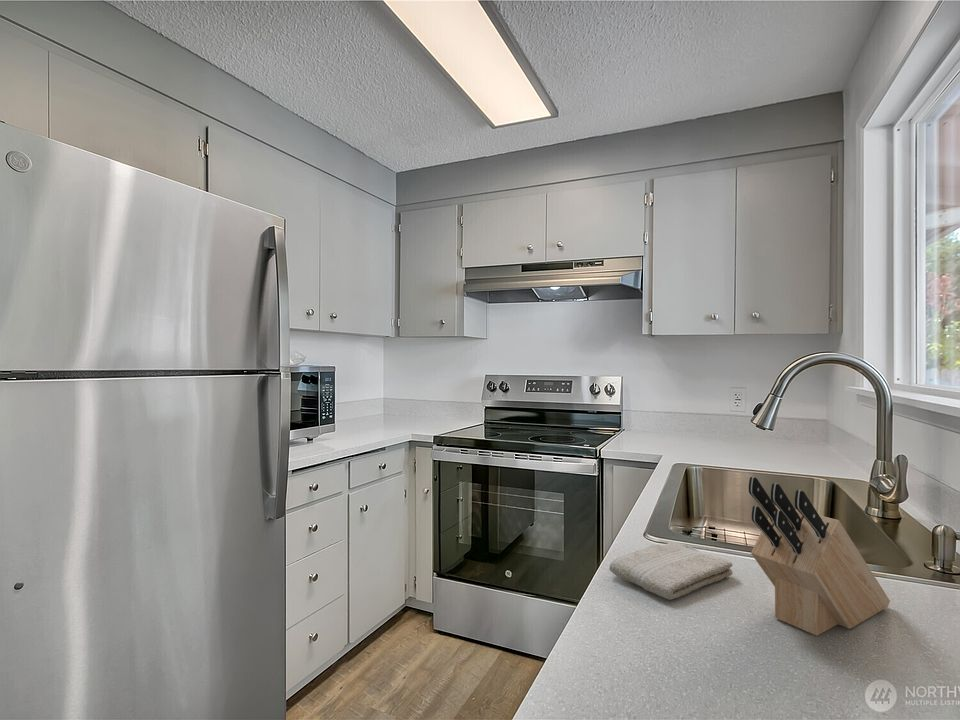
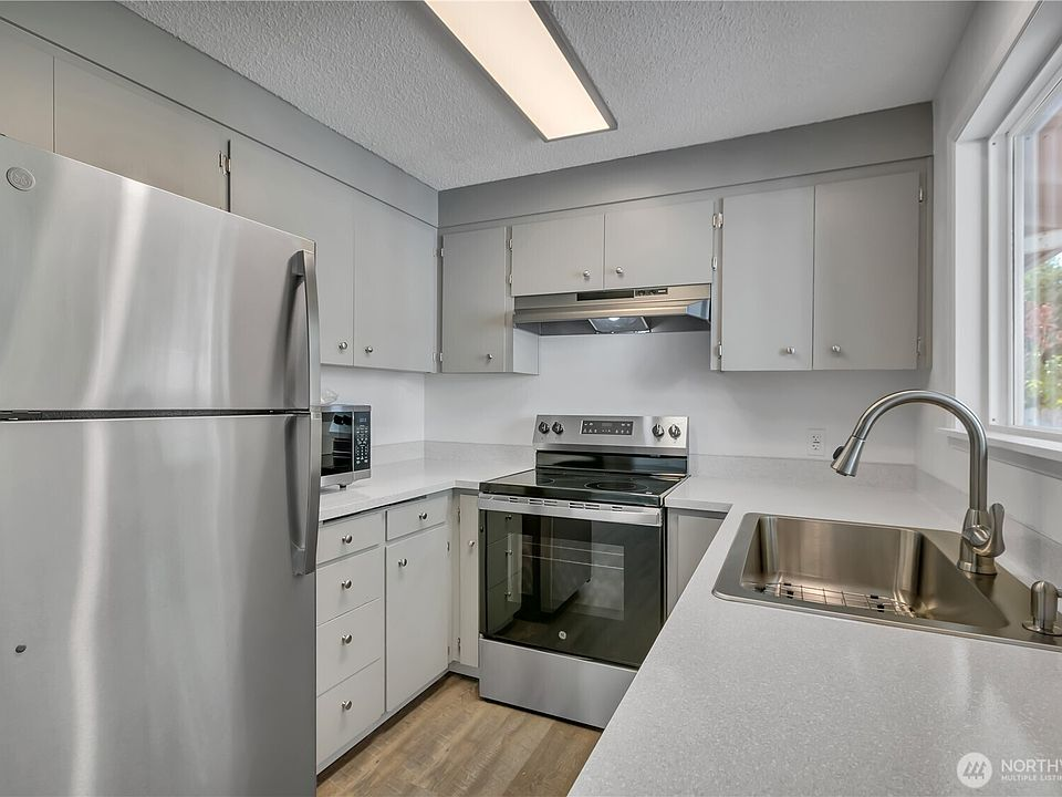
- knife block [748,476,891,637]
- washcloth [608,541,734,601]
